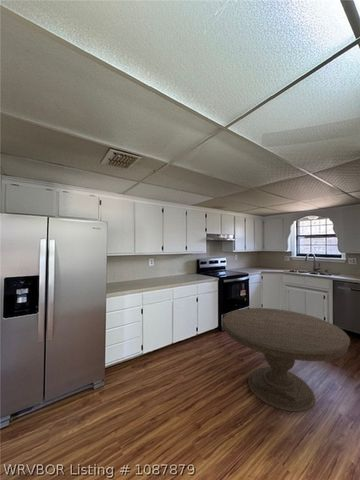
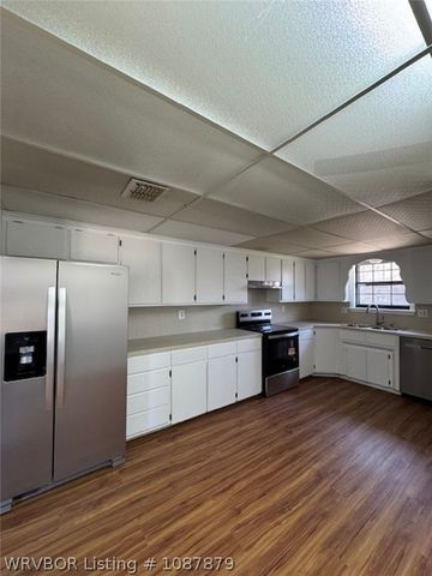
- dining table [221,307,351,413]
